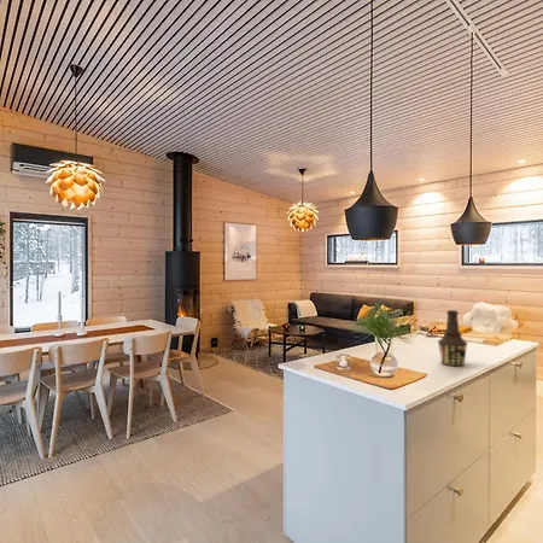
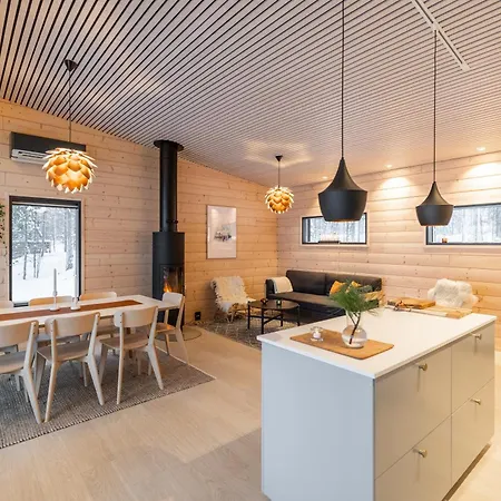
- bottle [437,309,468,367]
